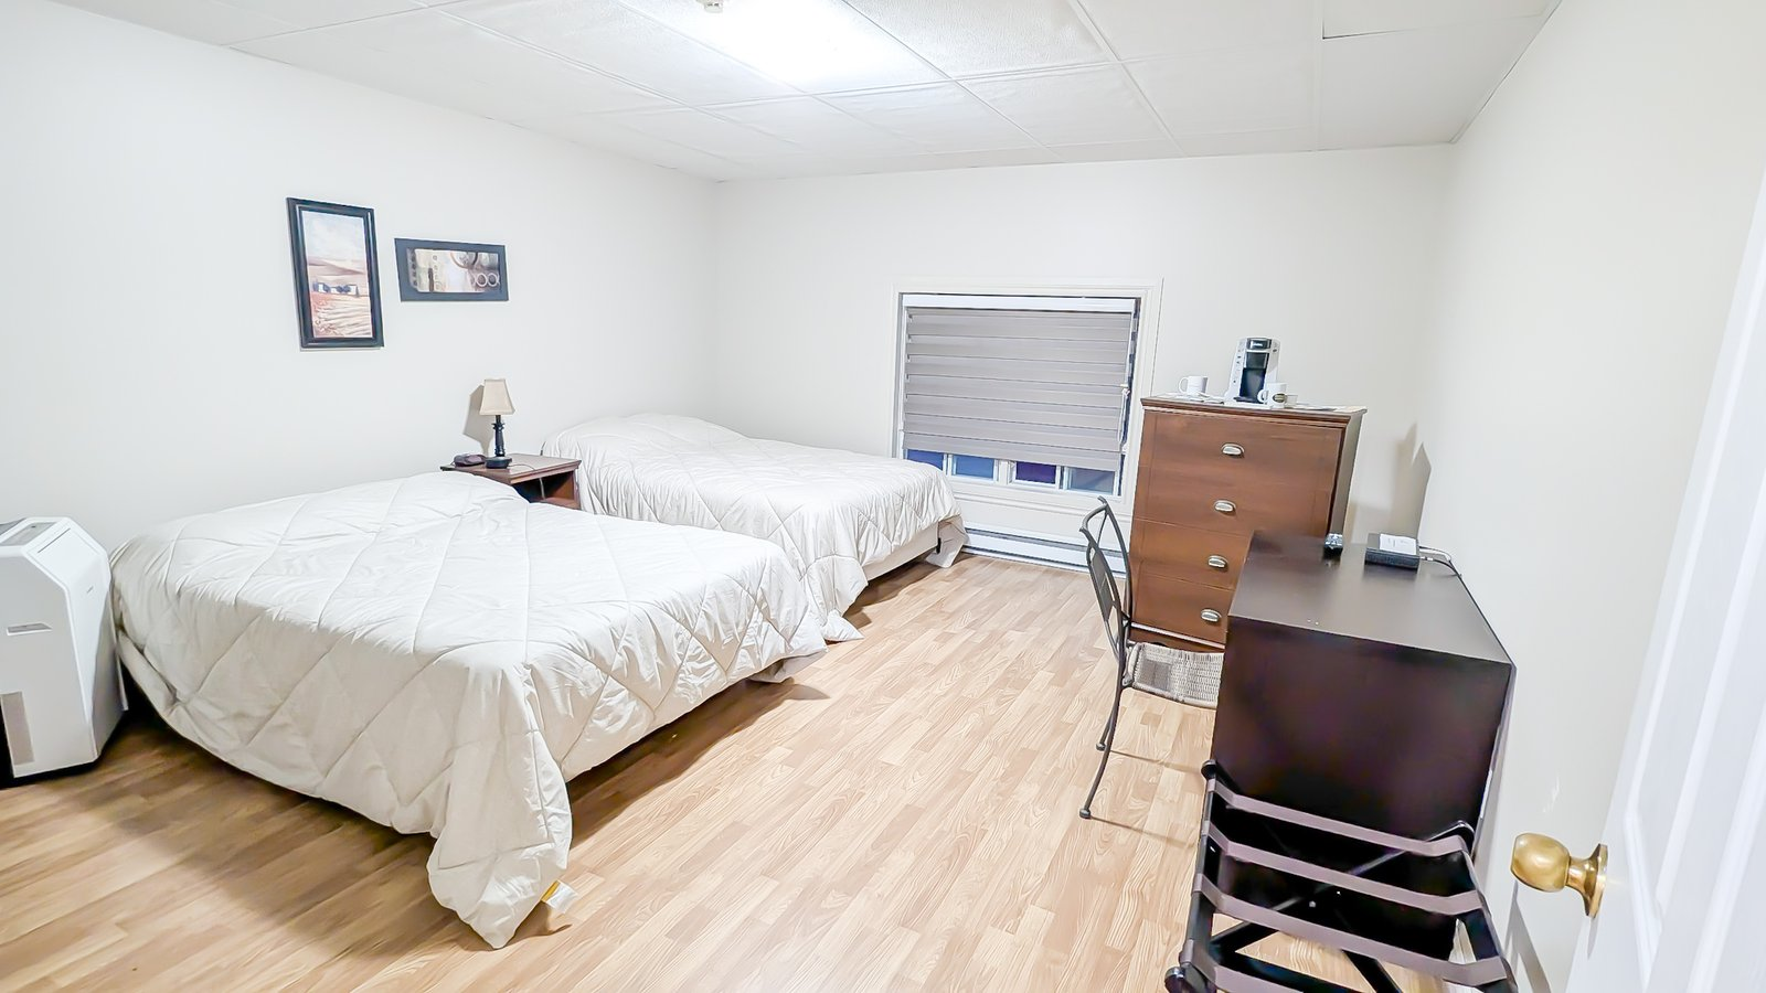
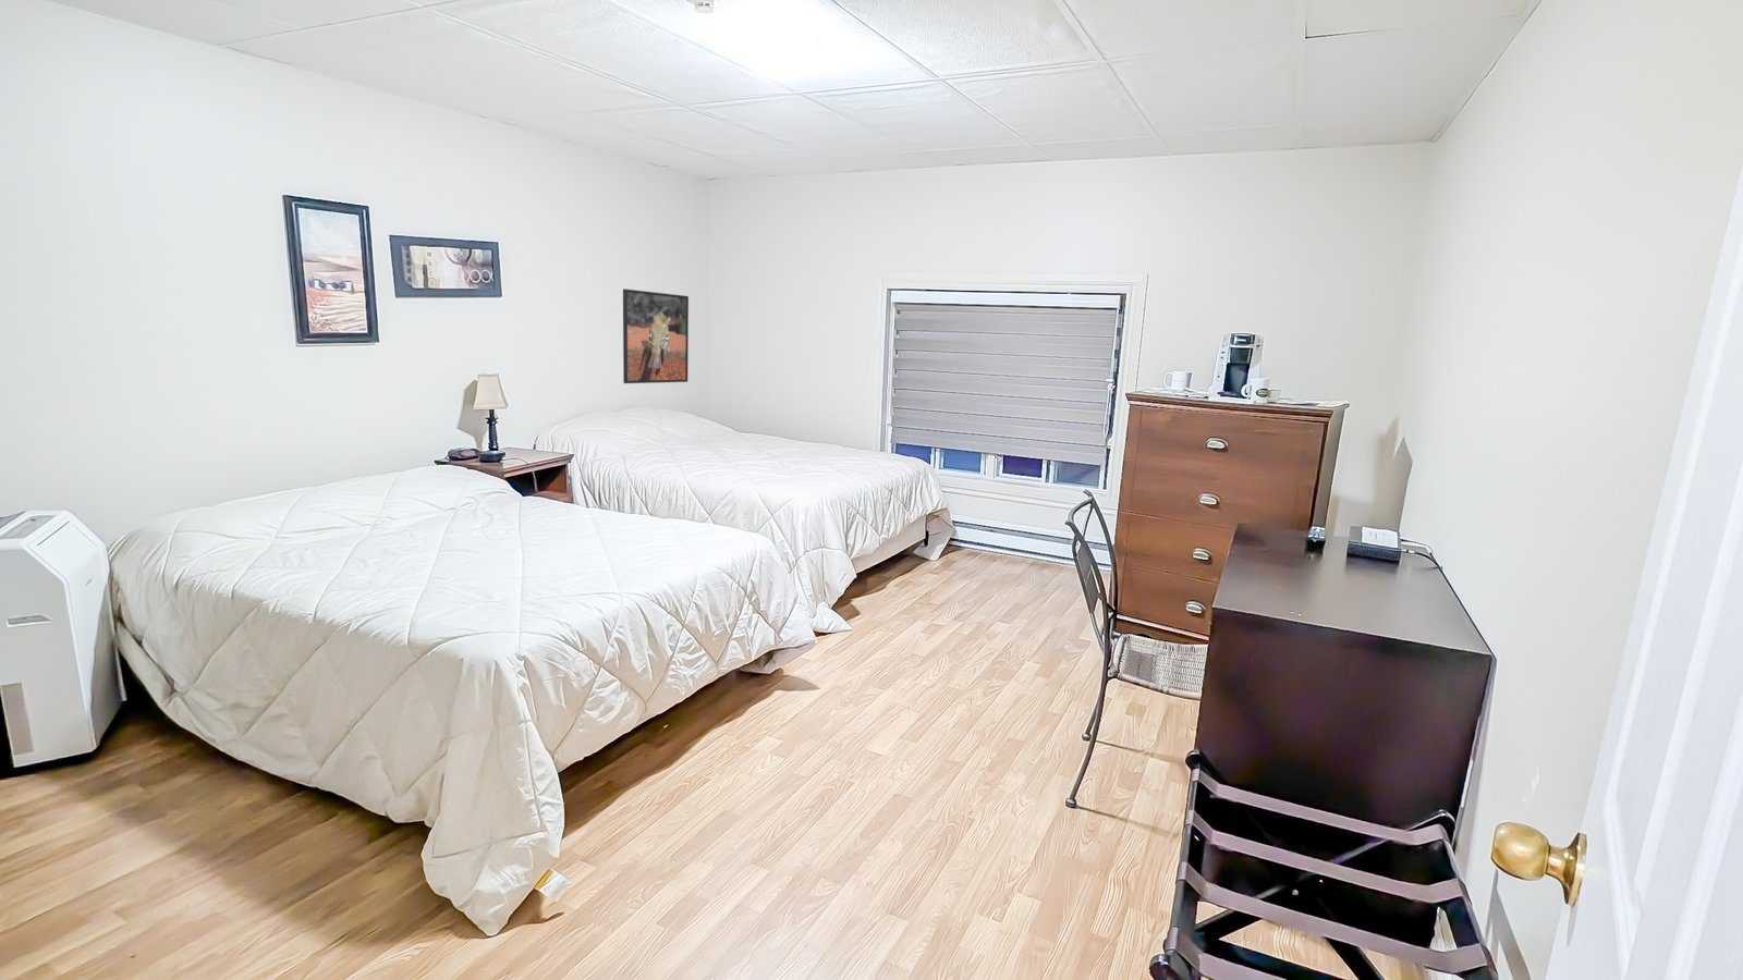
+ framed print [622,287,690,384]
